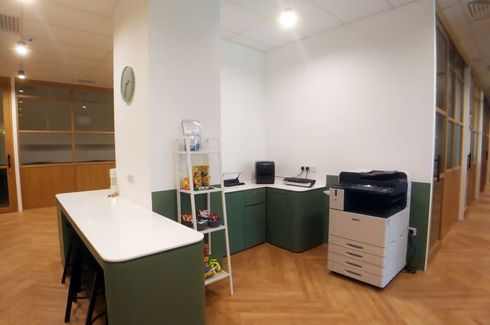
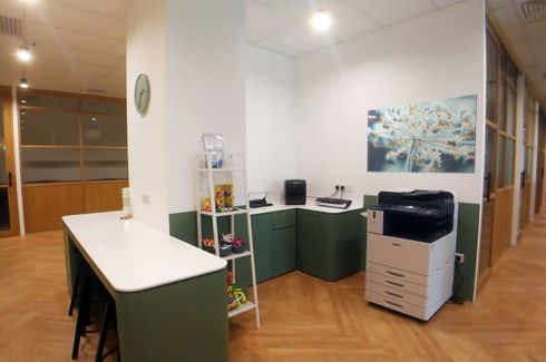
+ wall art [365,94,478,175]
